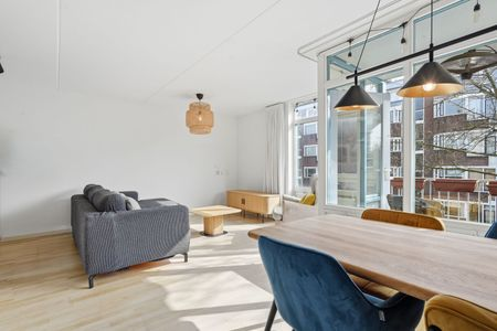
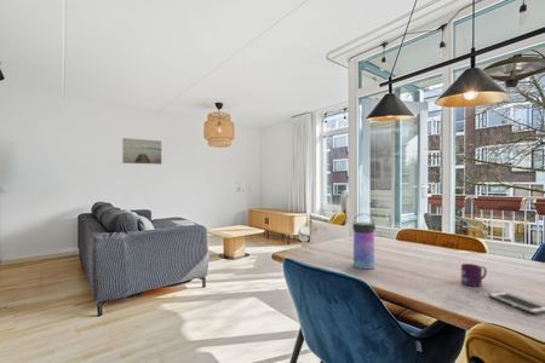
+ water bottle [351,212,377,270]
+ cell phone [487,290,545,316]
+ wall art [121,137,162,166]
+ mug [460,263,488,287]
